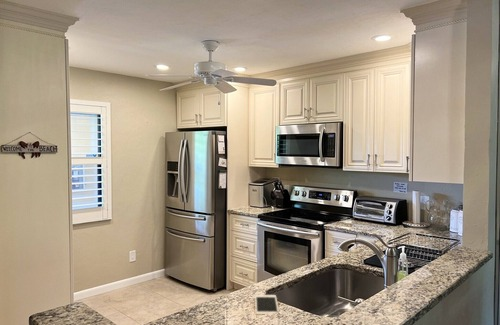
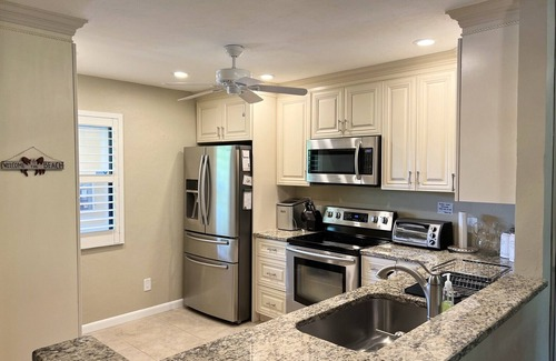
- cell phone [254,294,280,316]
